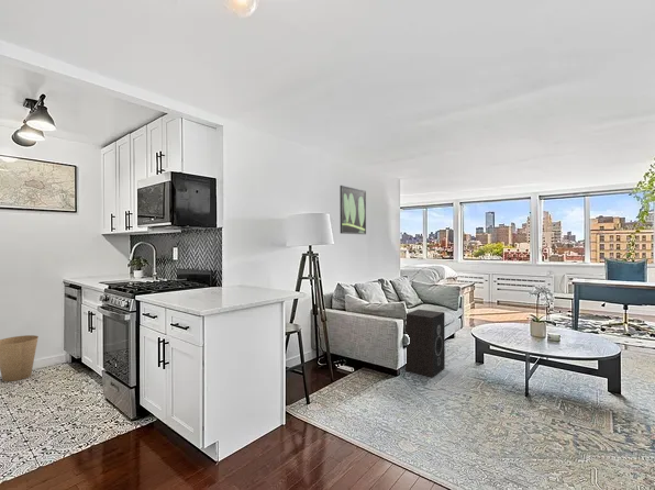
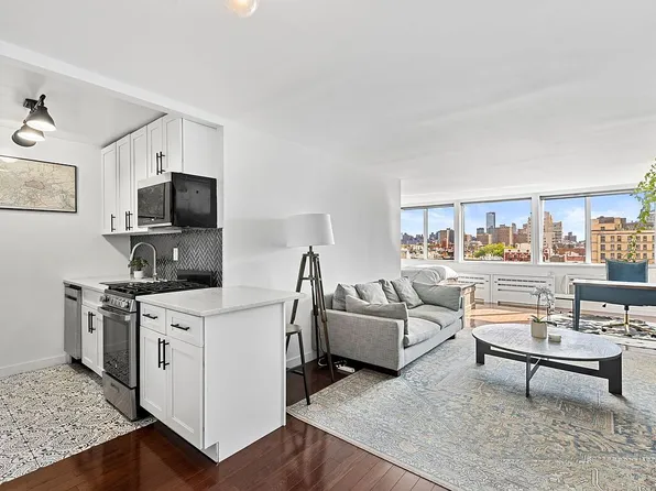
- trash can [0,334,40,382]
- speaker [404,309,446,378]
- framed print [338,185,367,235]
